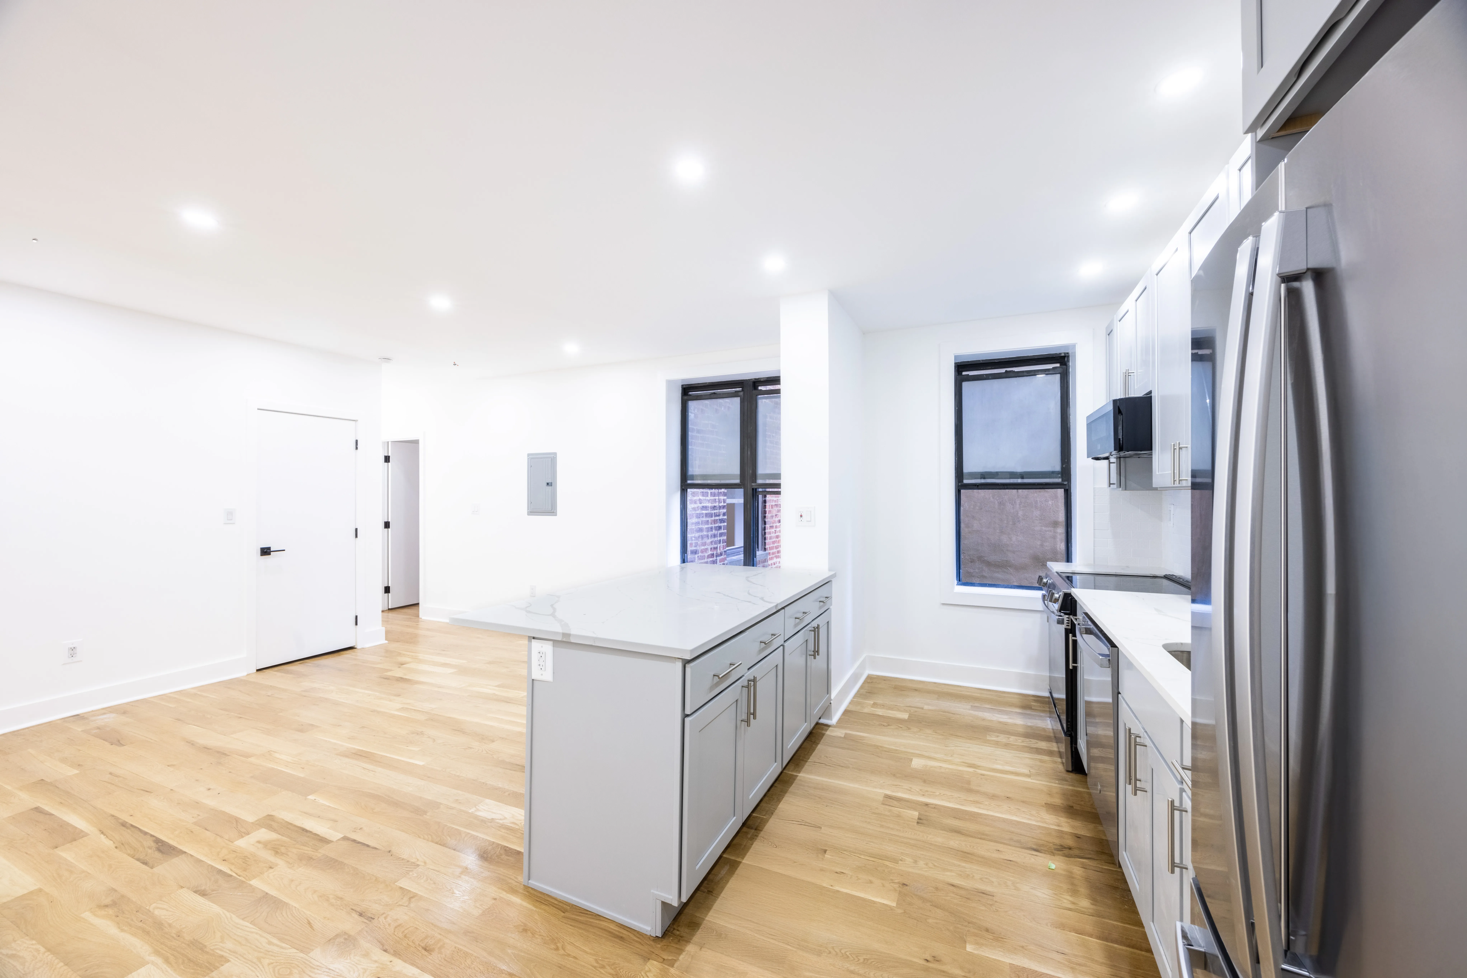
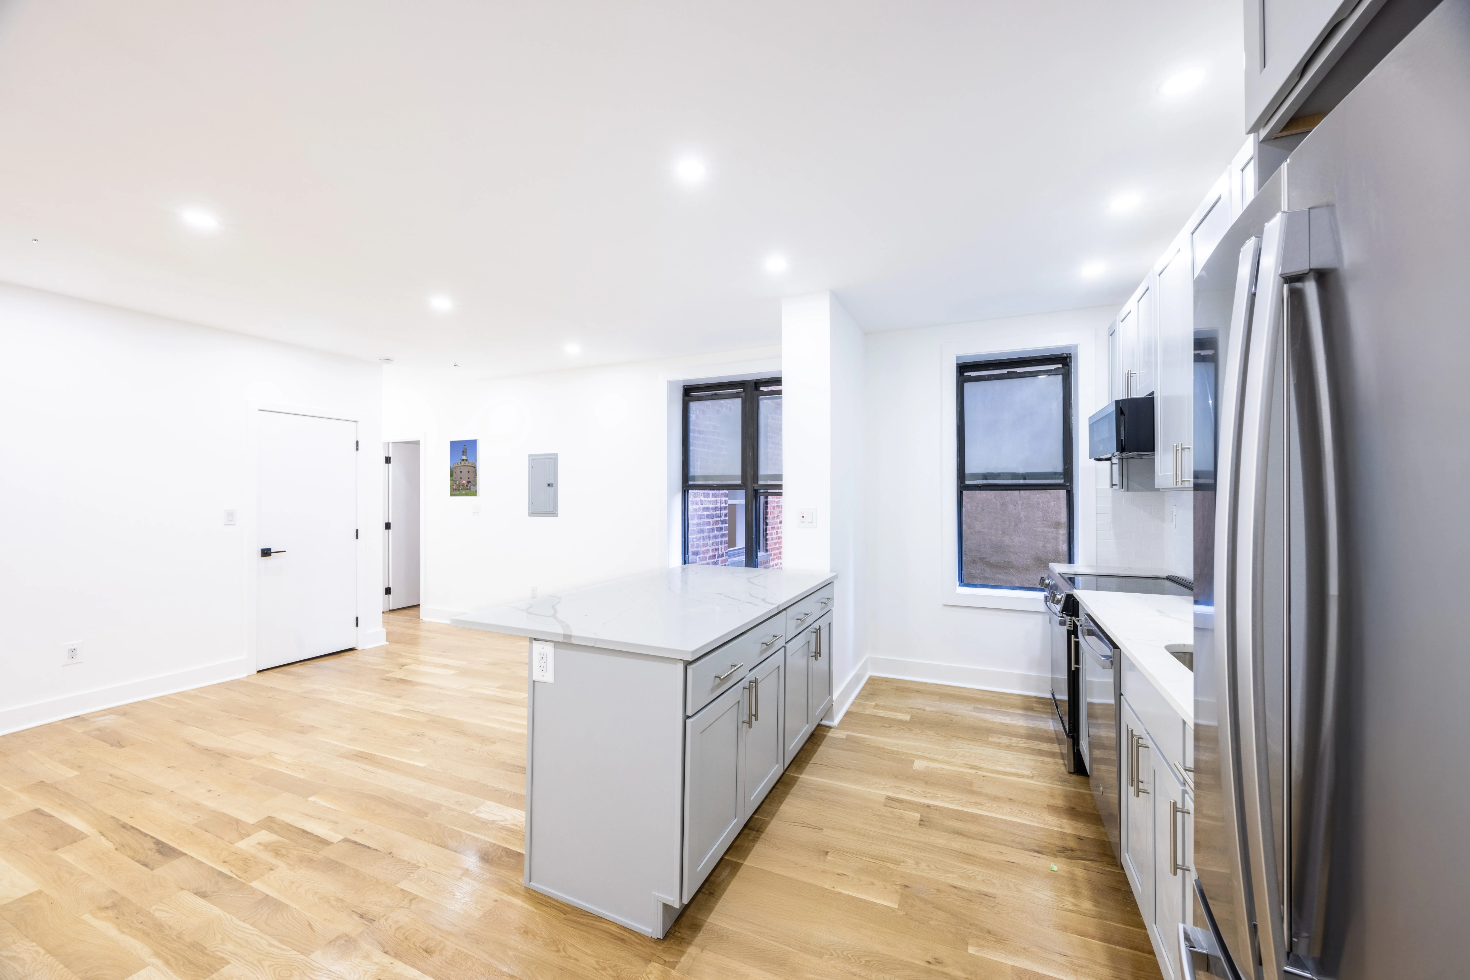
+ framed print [450,439,480,498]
